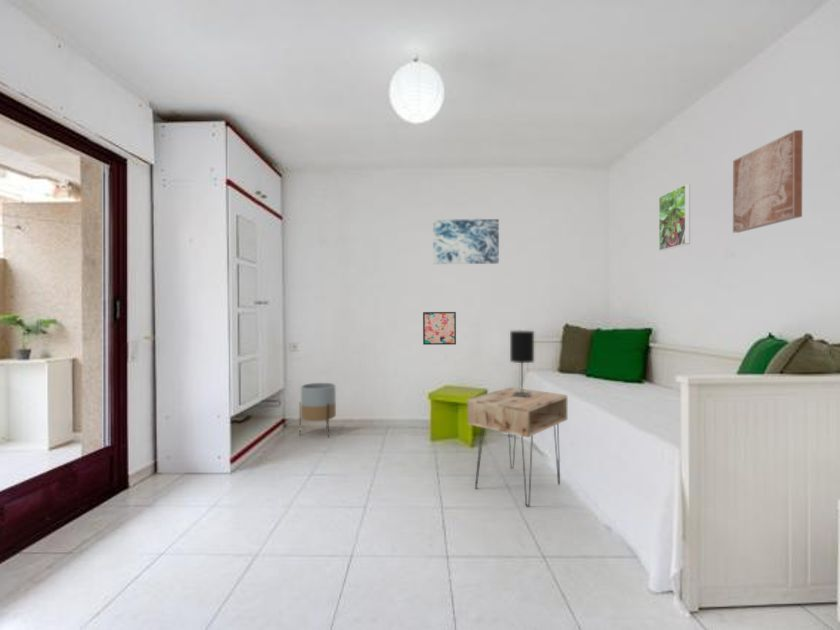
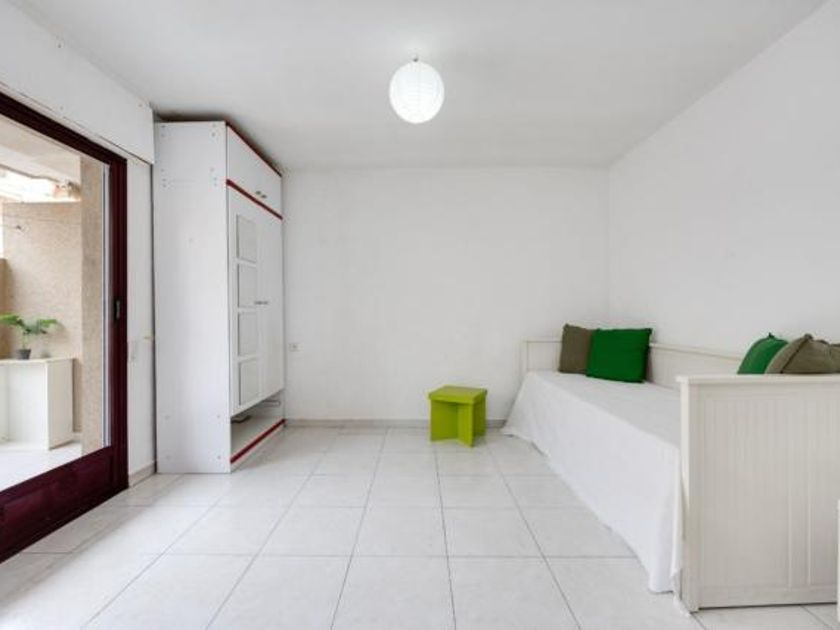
- nightstand [466,386,568,508]
- planter [298,382,337,439]
- wall art [432,218,500,265]
- wall art [732,129,804,234]
- wall art [422,311,457,346]
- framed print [658,183,691,252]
- table lamp [509,329,535,397]
